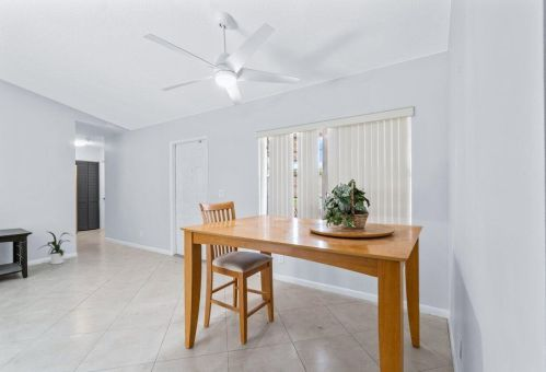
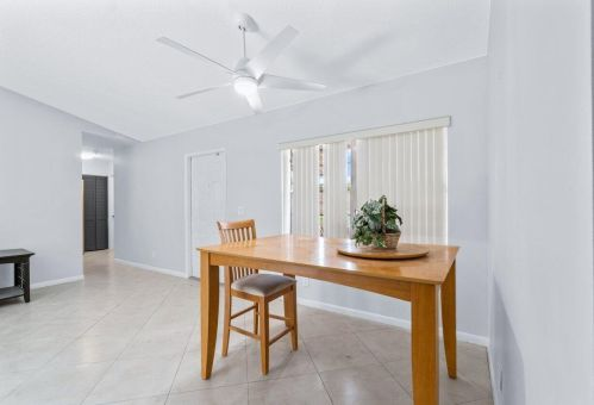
- house plant [37,231,72,266]
